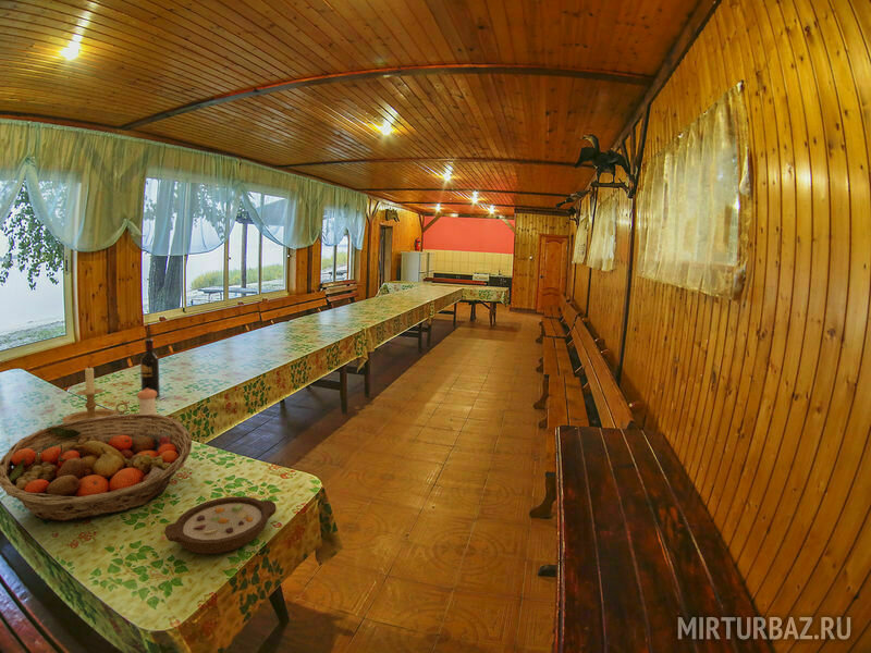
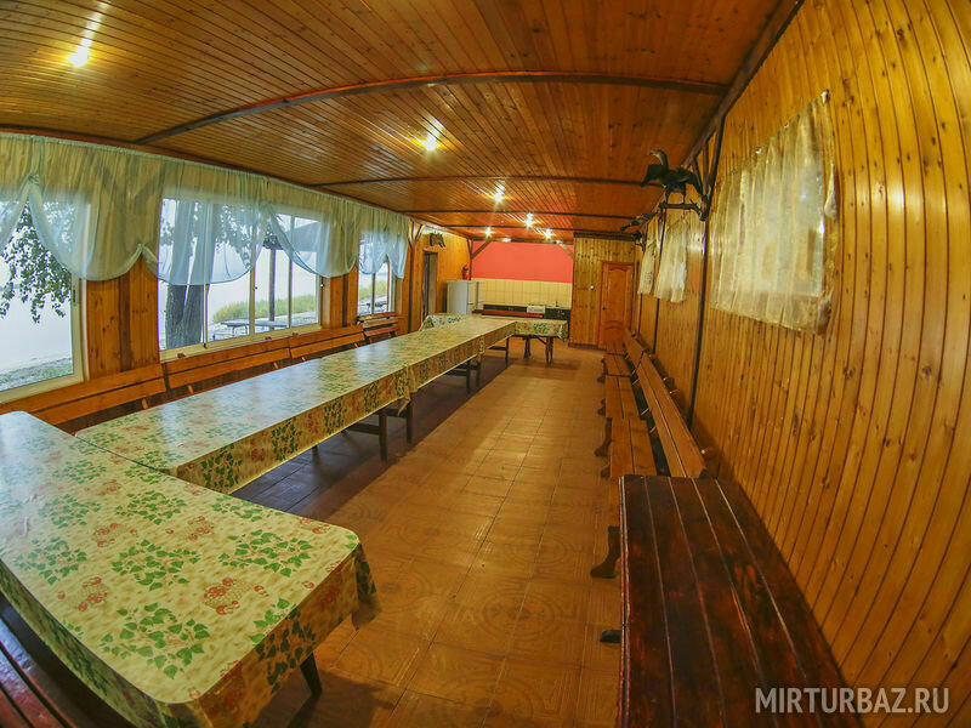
- fruit basket [0,412,193,522]
- wine bottle [139,338,161,398]
- bowl [163,495,278,555]
- pepper shaker [136,389,158,429]
- candle holder [61,365,130,423]
